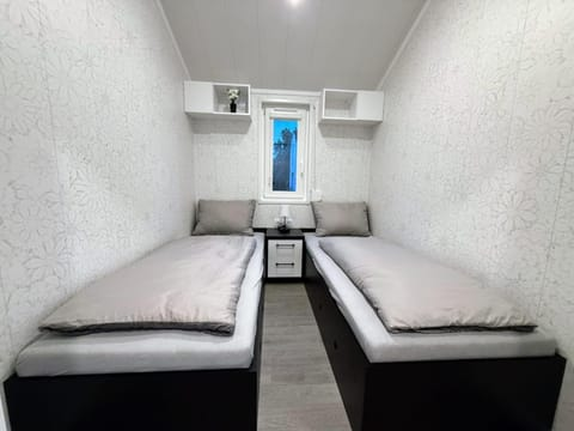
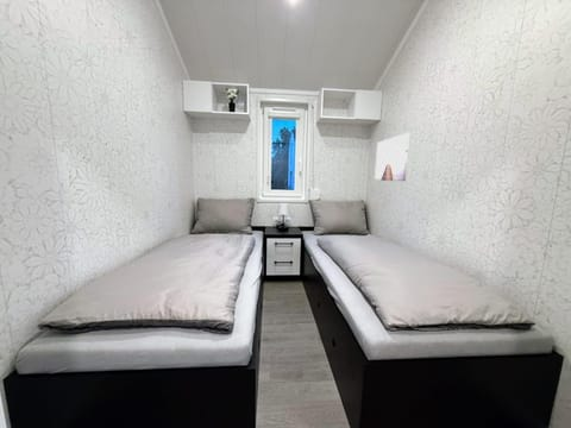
+ wall art [374,132,410,182]
